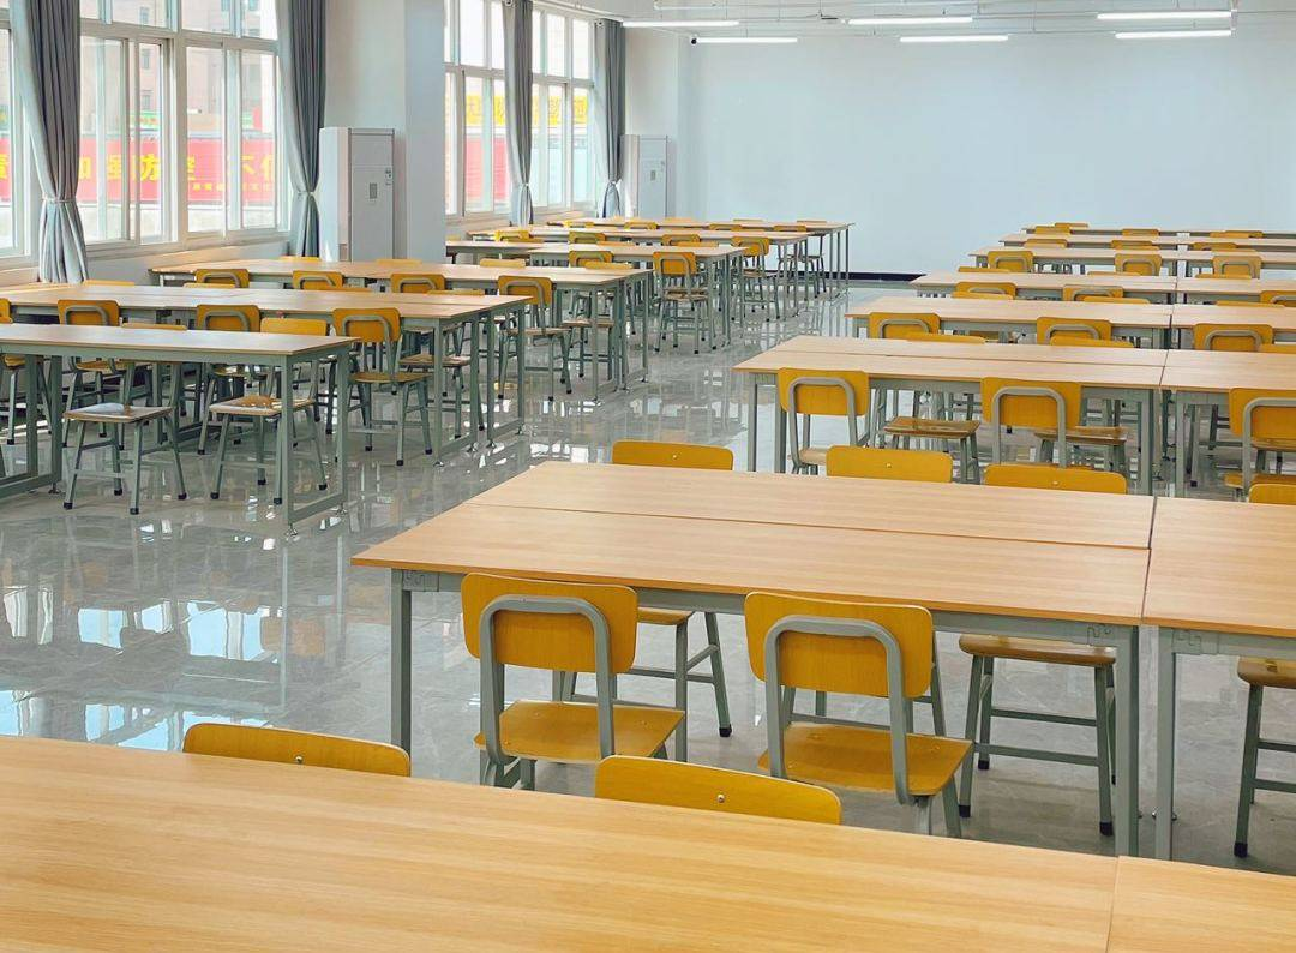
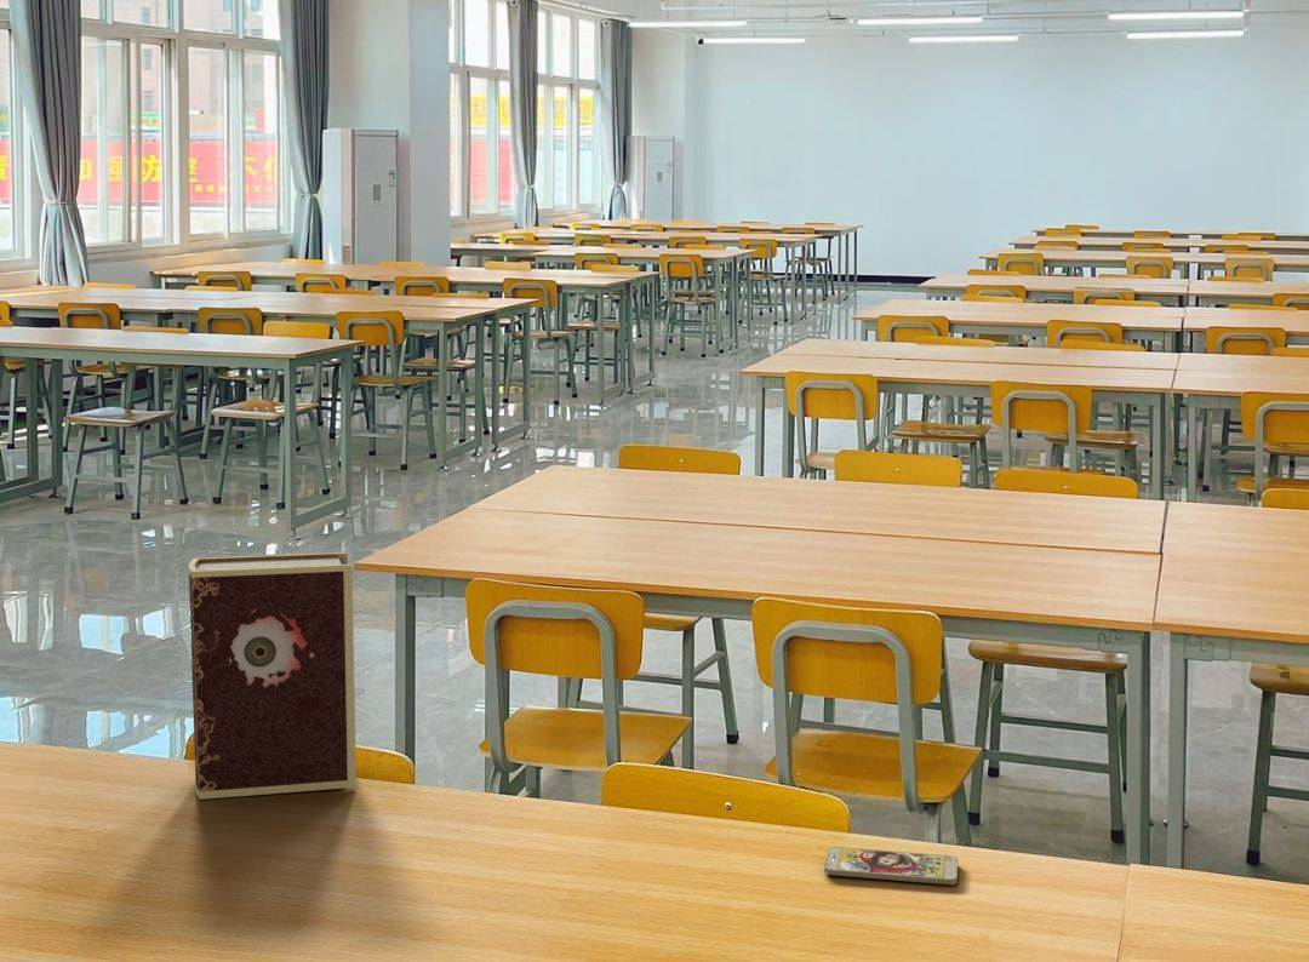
+ book [188,551,358,801]
+ smartphone [823,846,959,886]
